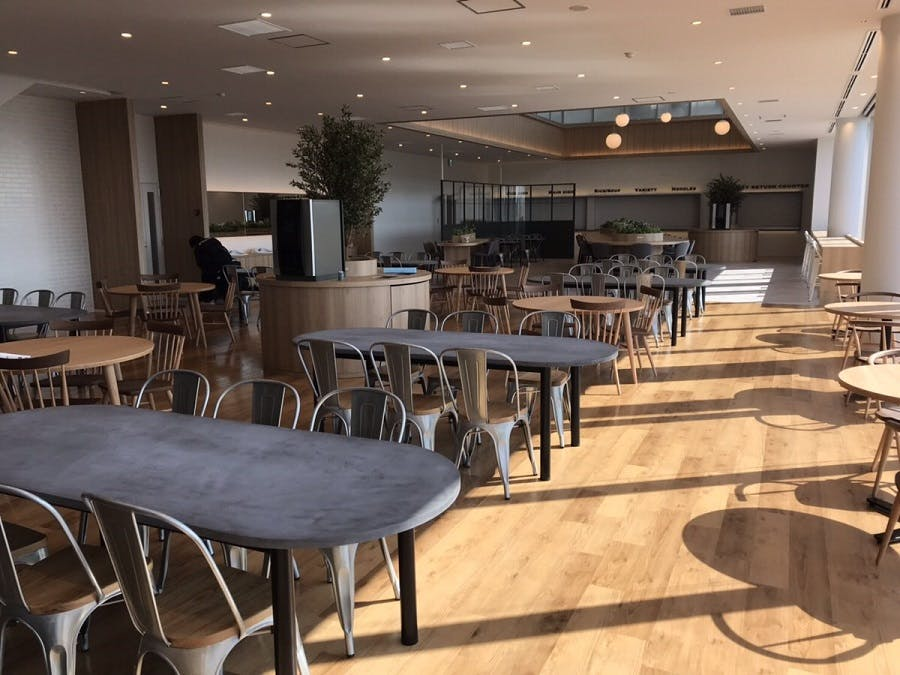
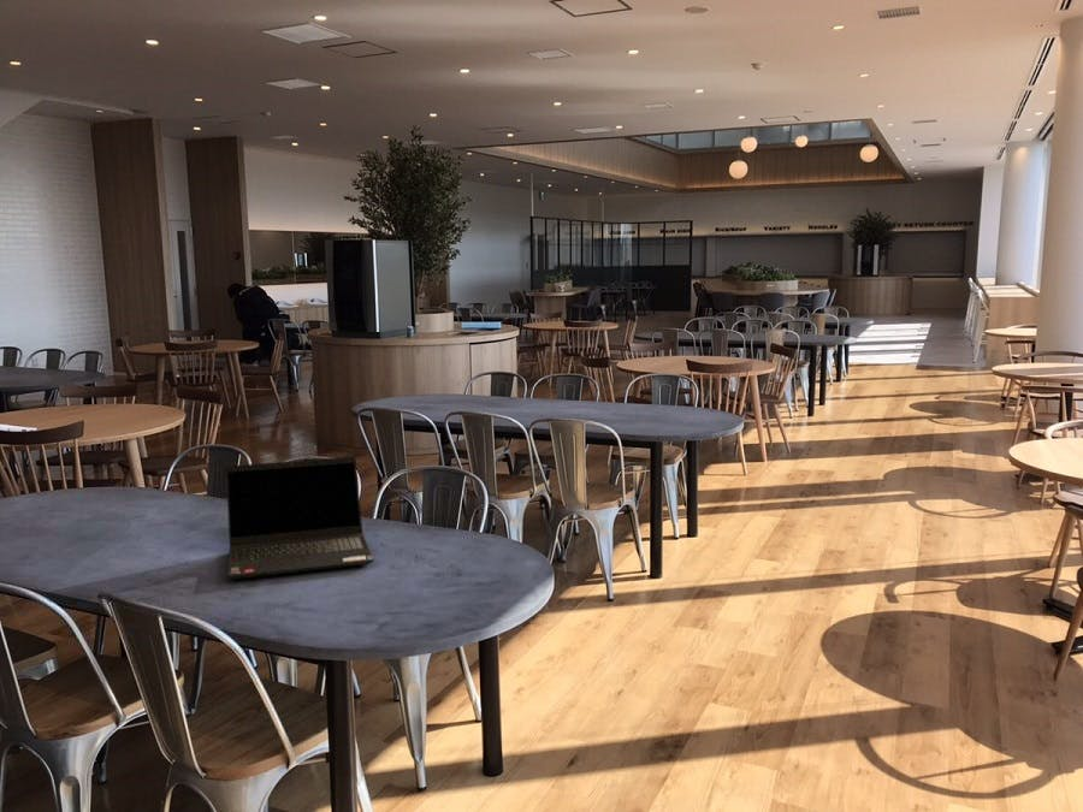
+ laptop computer [225,456,374,580]
